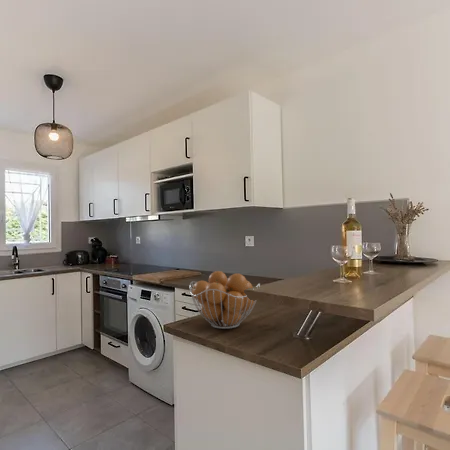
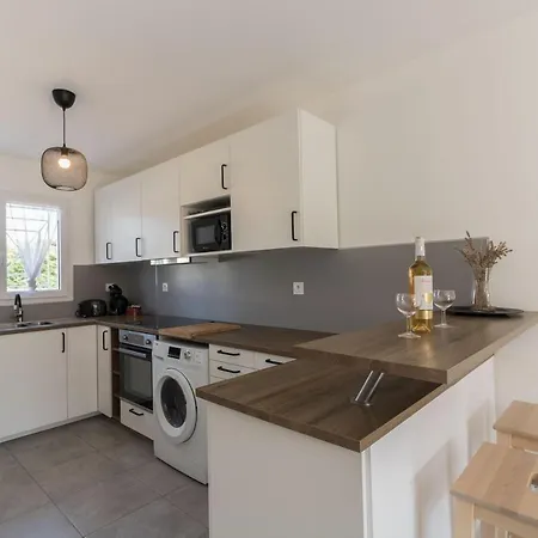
- fruit basket [189,270,261,330]
